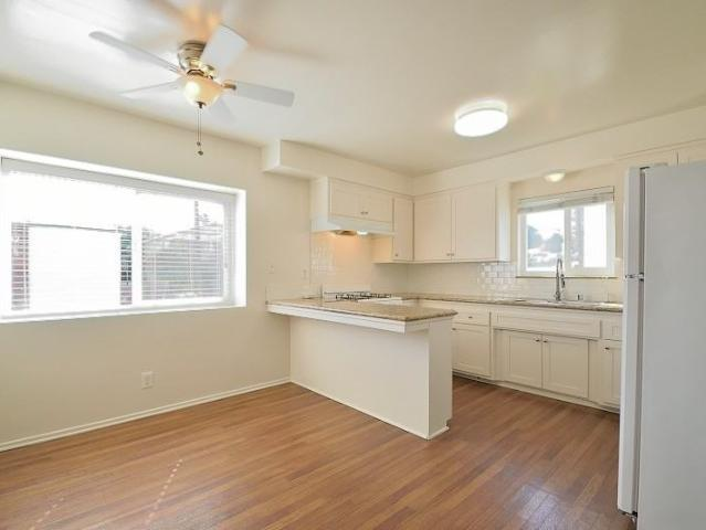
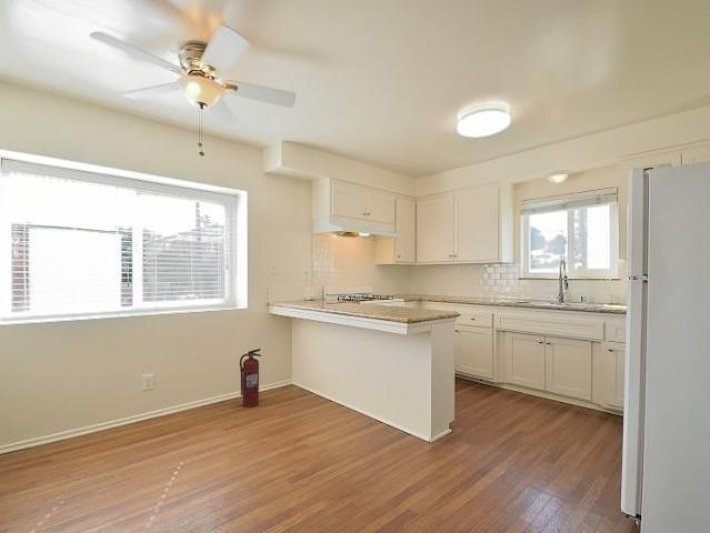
+ fire extinguisher [239,348,262,409]
